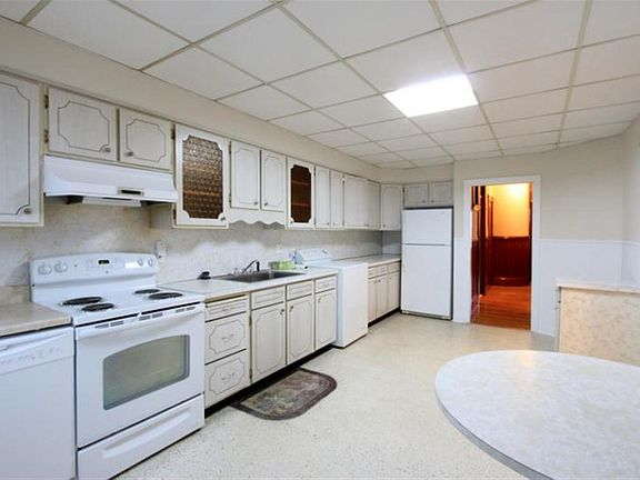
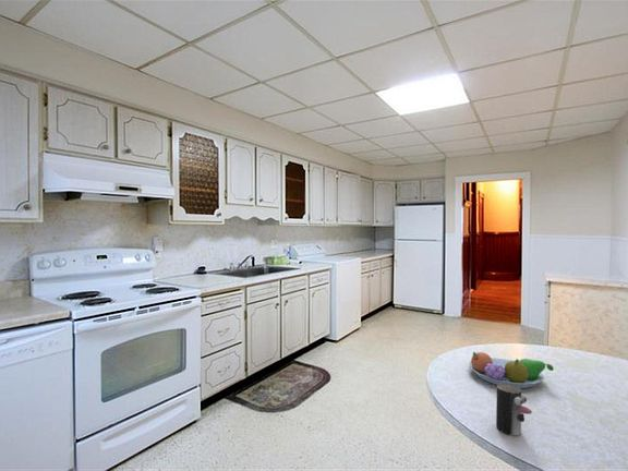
+ fruit bowl [468,351,555,389]
+ cup [495,384,533,436]
